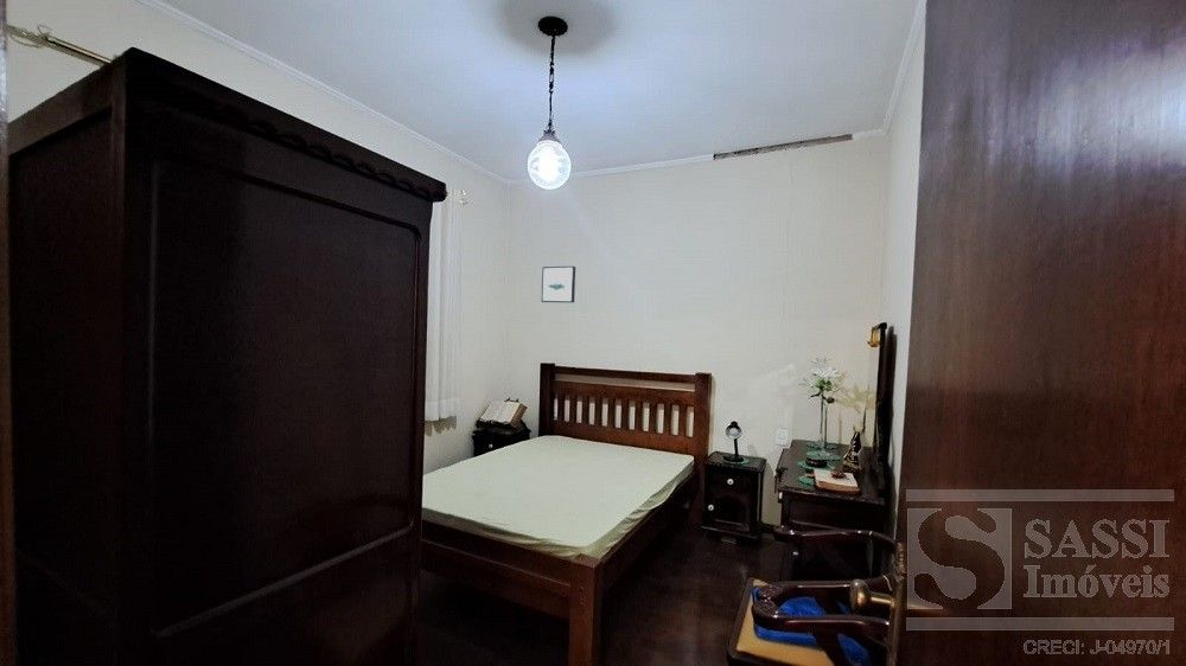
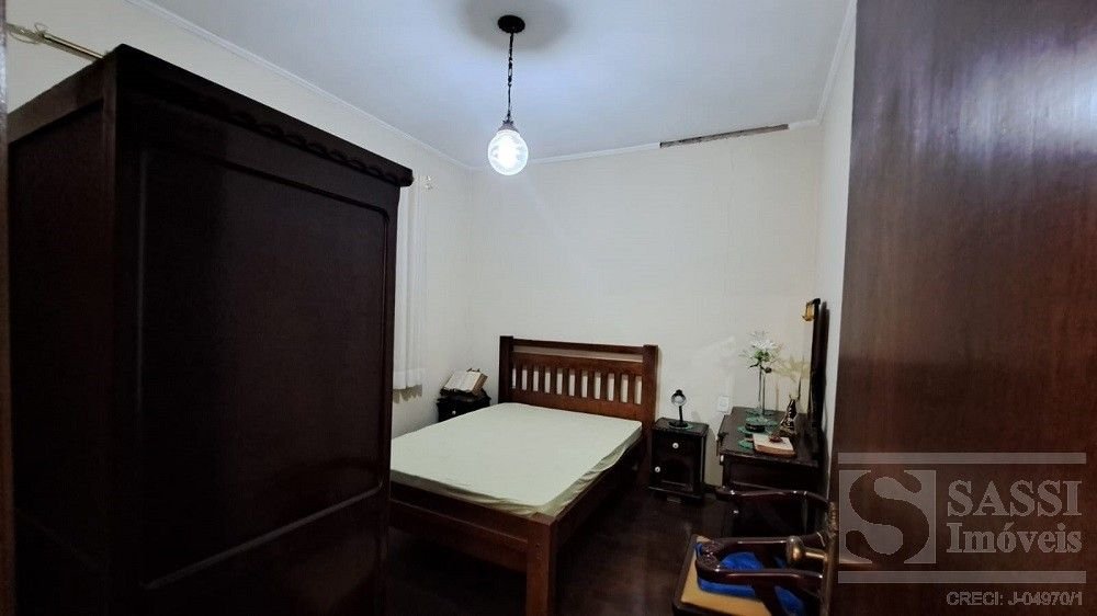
- wall art [541,265,576,303]
